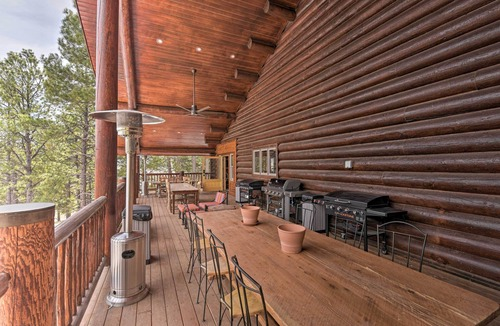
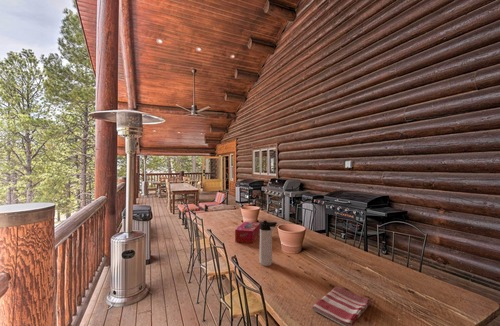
+ dish towel [311,285,371,326]
+ thermos bottle [259,220,278,267]
+ tissue box [234,221,261,244]
